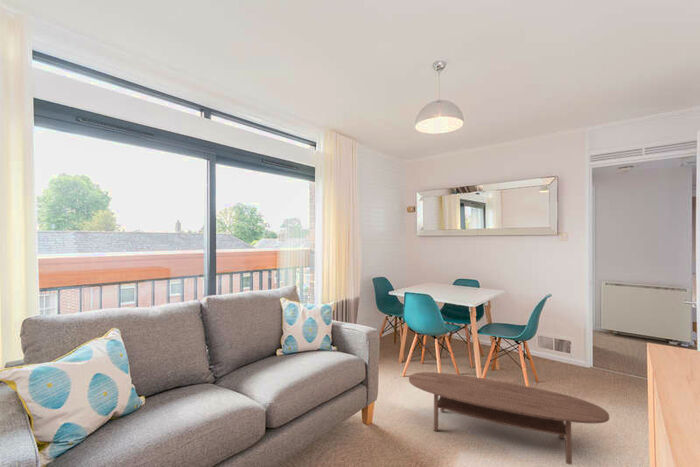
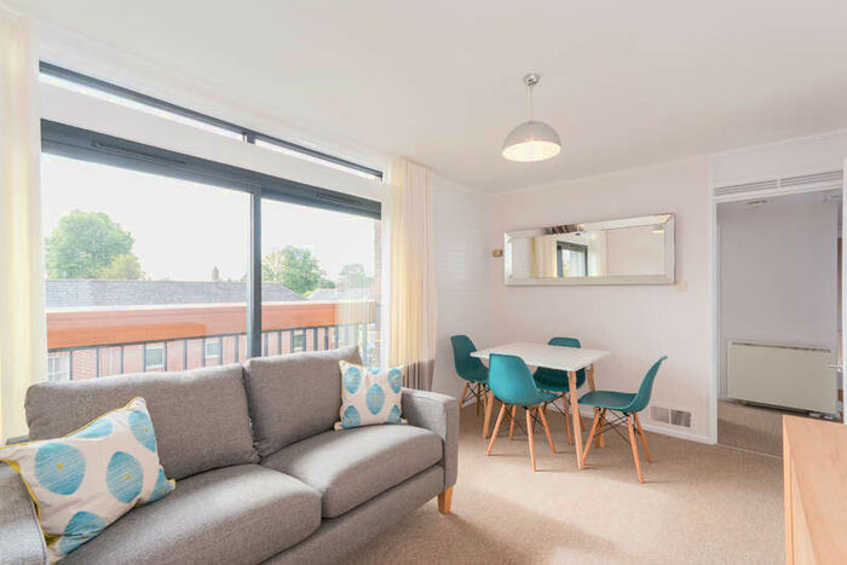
- coffee table [408,371,610,466]
